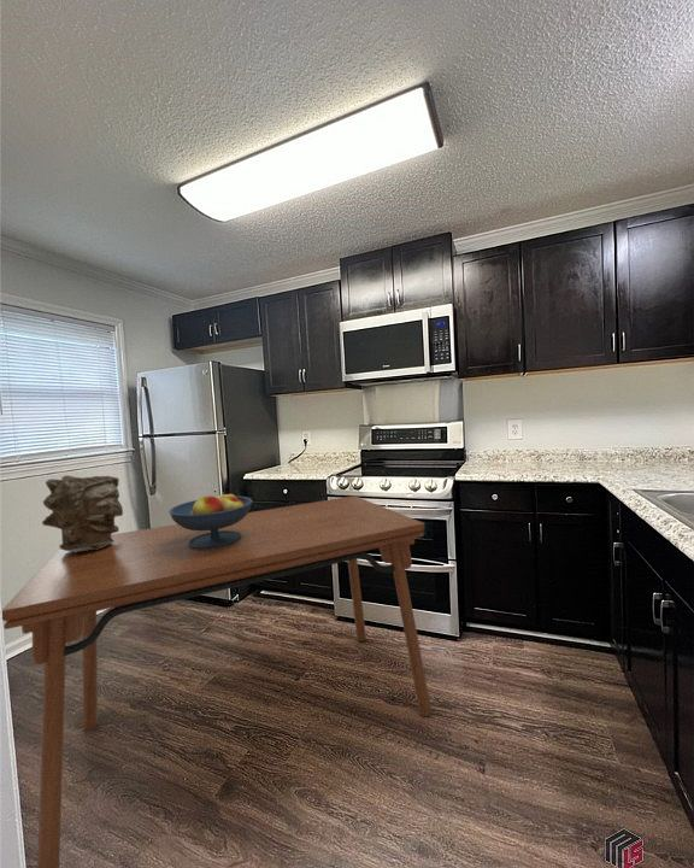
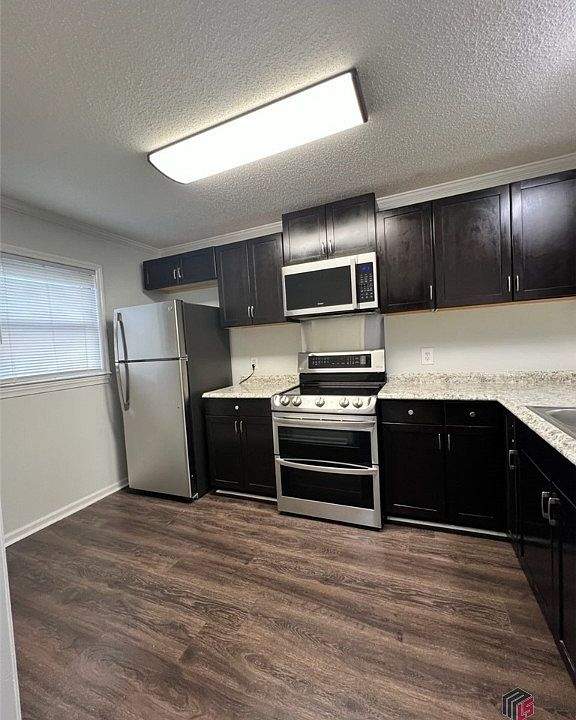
- dining table [1,494,433,868]
- fruit bowl [167,491,254,549]
- vase [41,474,124,552]
